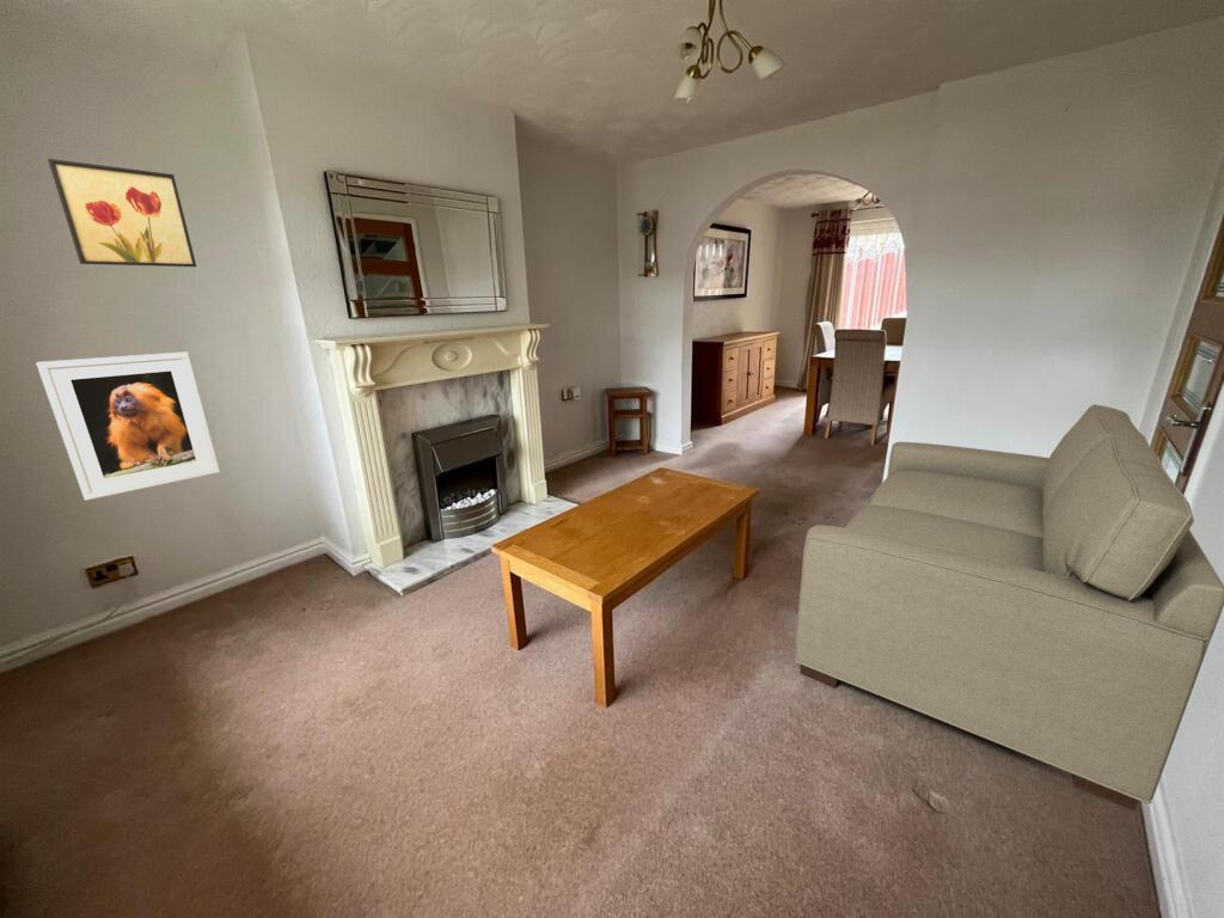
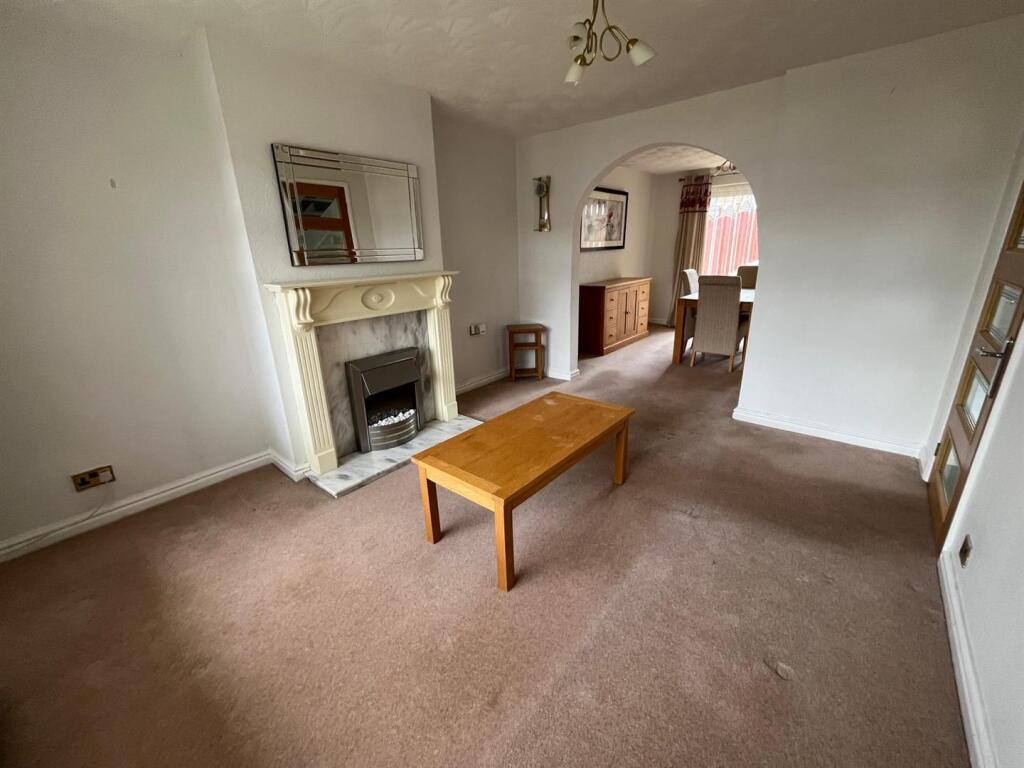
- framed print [35,351,221,502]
- sofa [794,403,1224,812]
- wall art [47,158,197,268]
